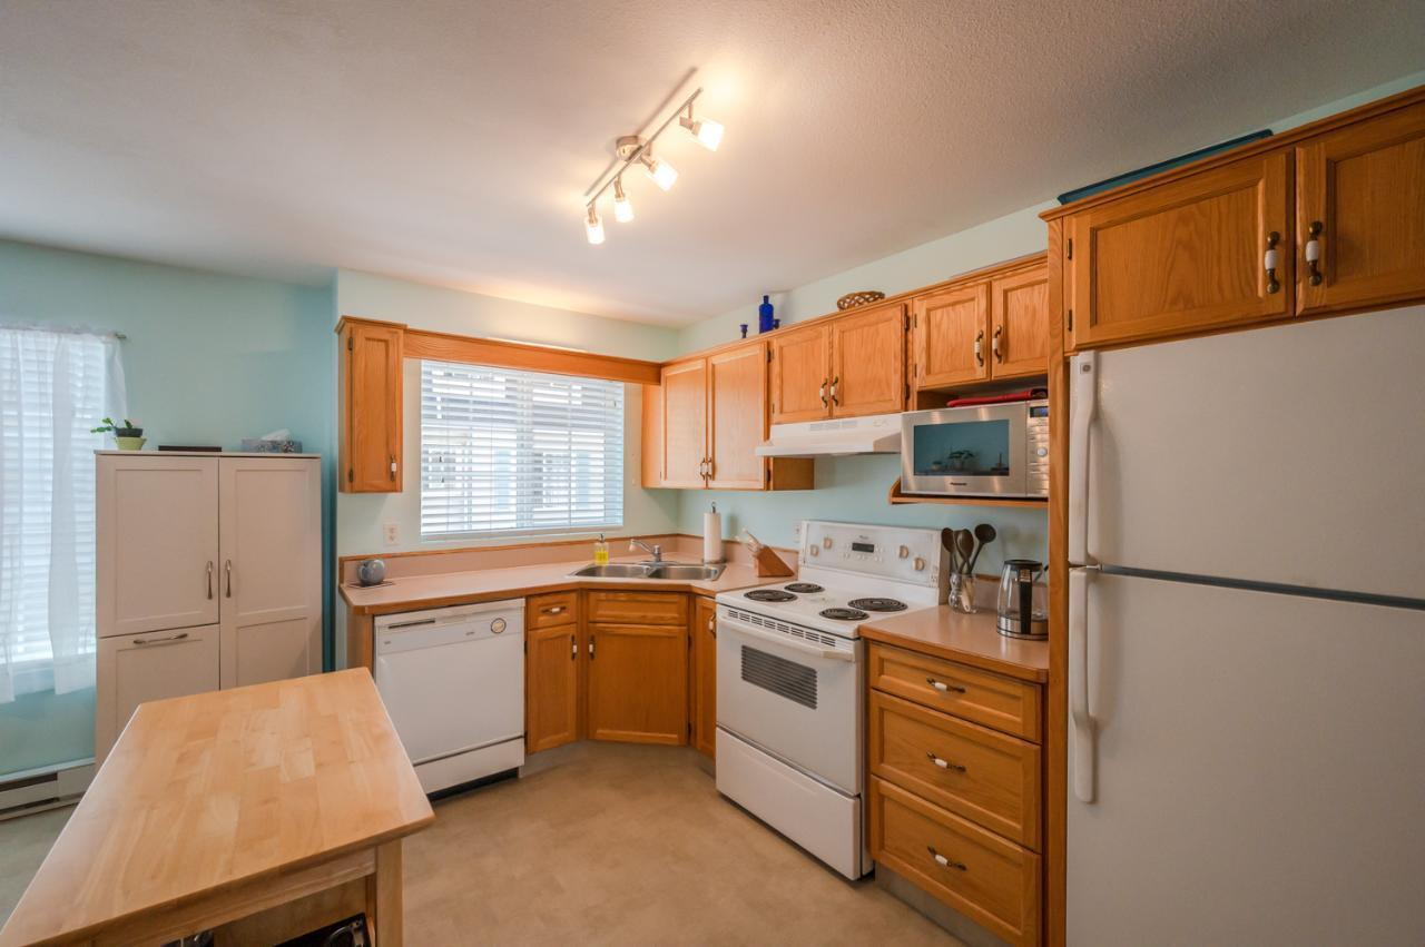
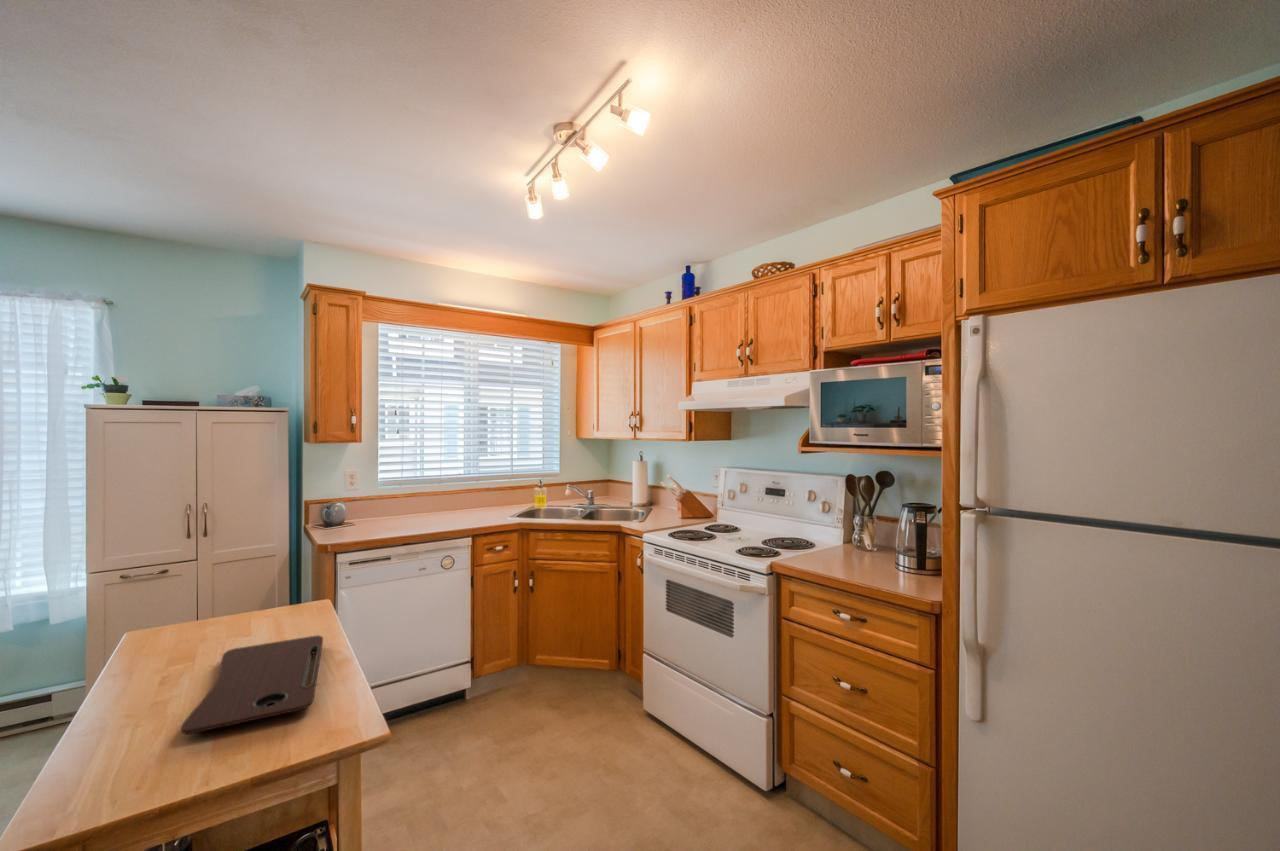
+ cutting board [180,634,324,735]
